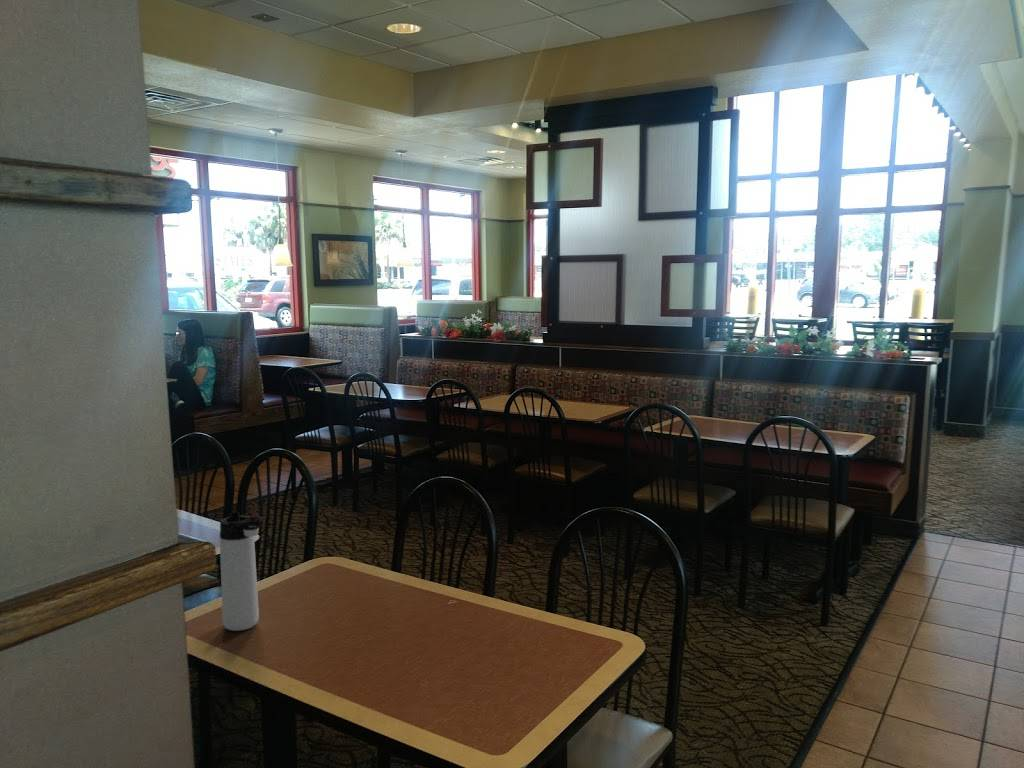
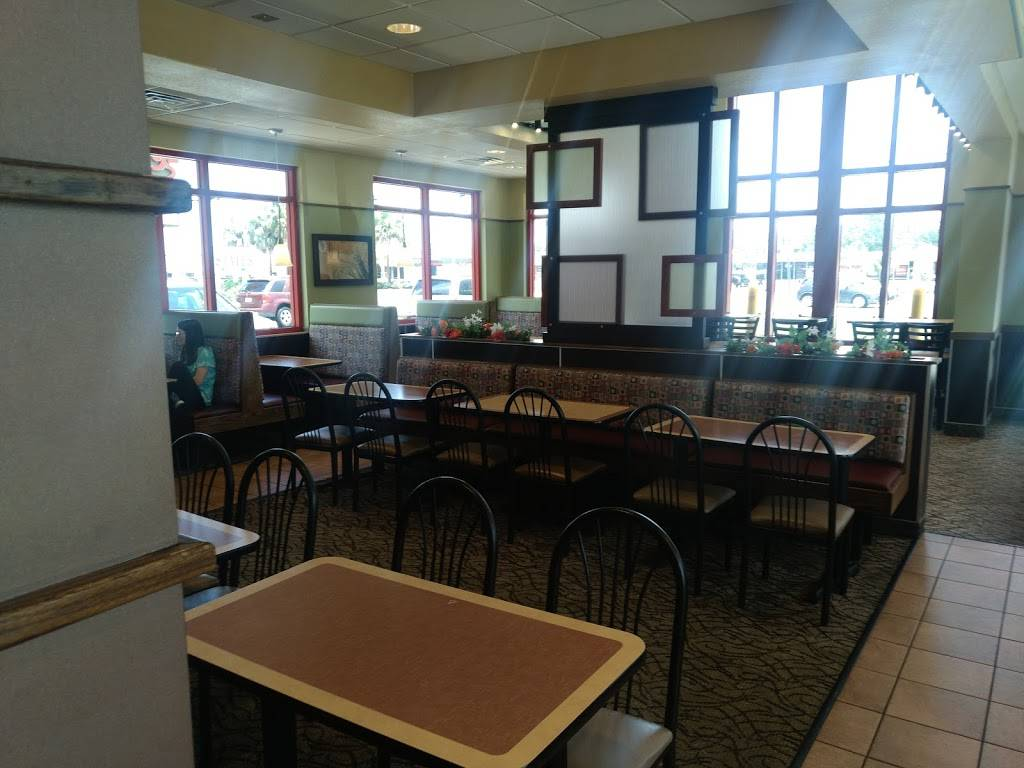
- thermos bottle [219,512,264,632]
